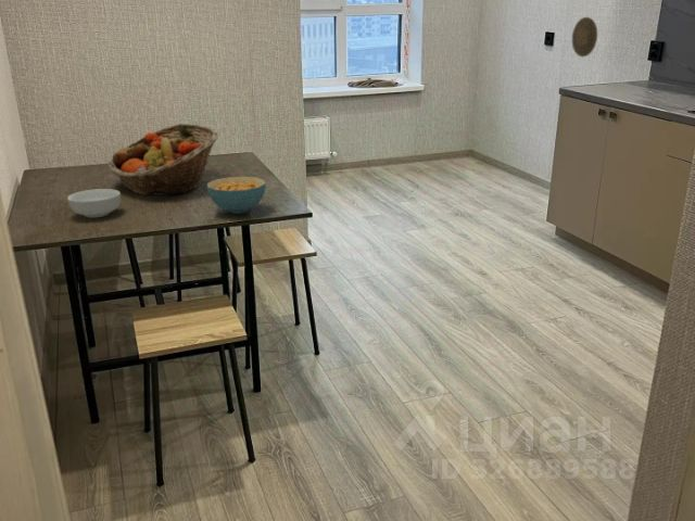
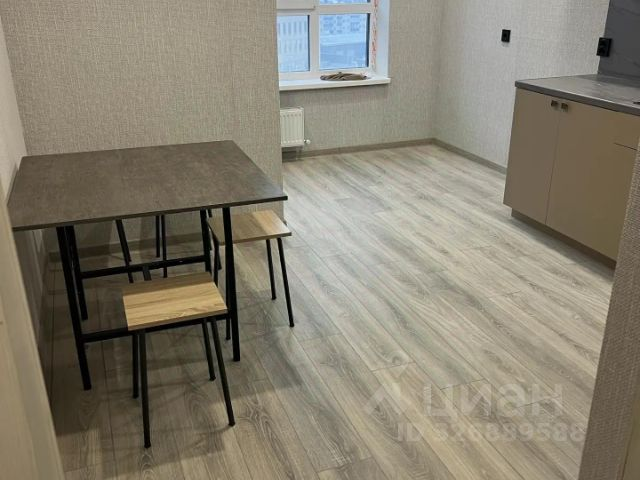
- decorative plate [571,16,598,58]
- cereal bowl [206,176,267,215]
- cereal bowl [66,188,122,218]
- fruit basket [108,123,219,196]
